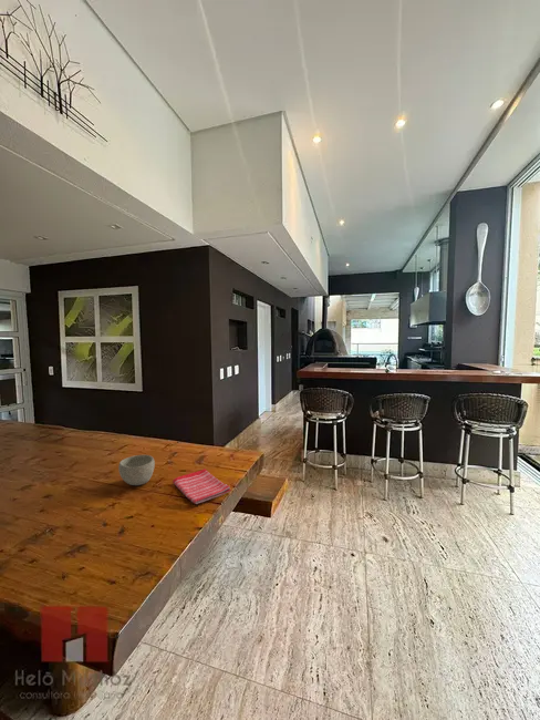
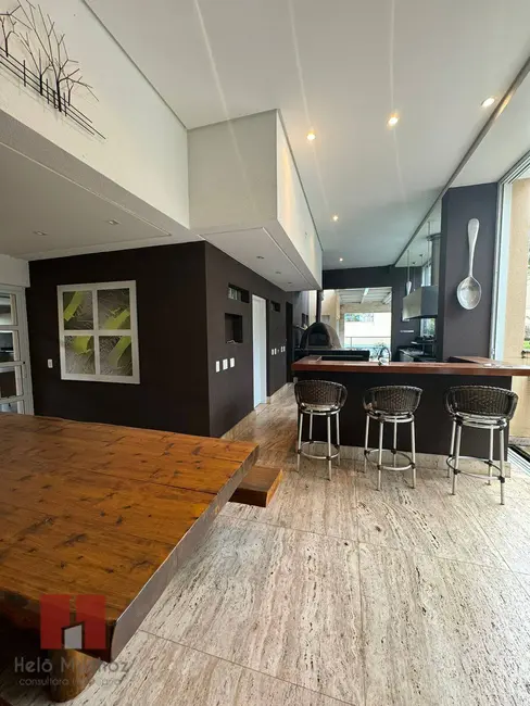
- bowl [117,454,156,486]
- dish towel [172,467,231,505]
